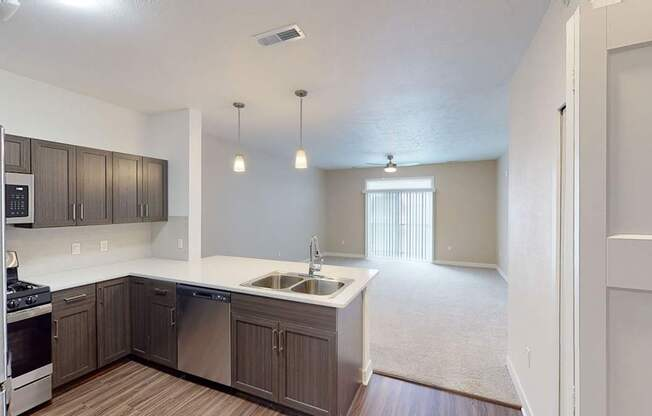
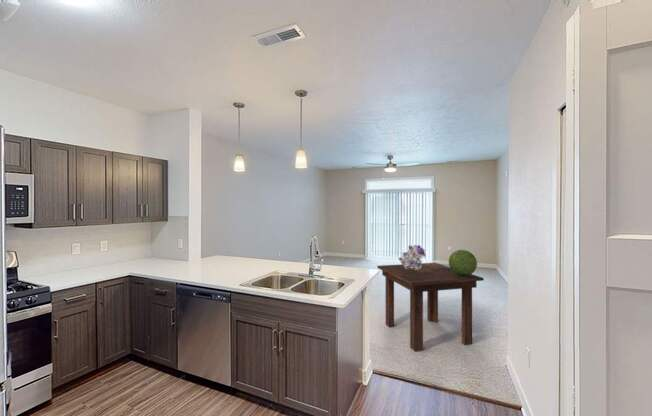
+ bouquet [398,244,427,270]
+ dining table [376,262,485,352]
+ decorative sphere [448,249,478,276]
